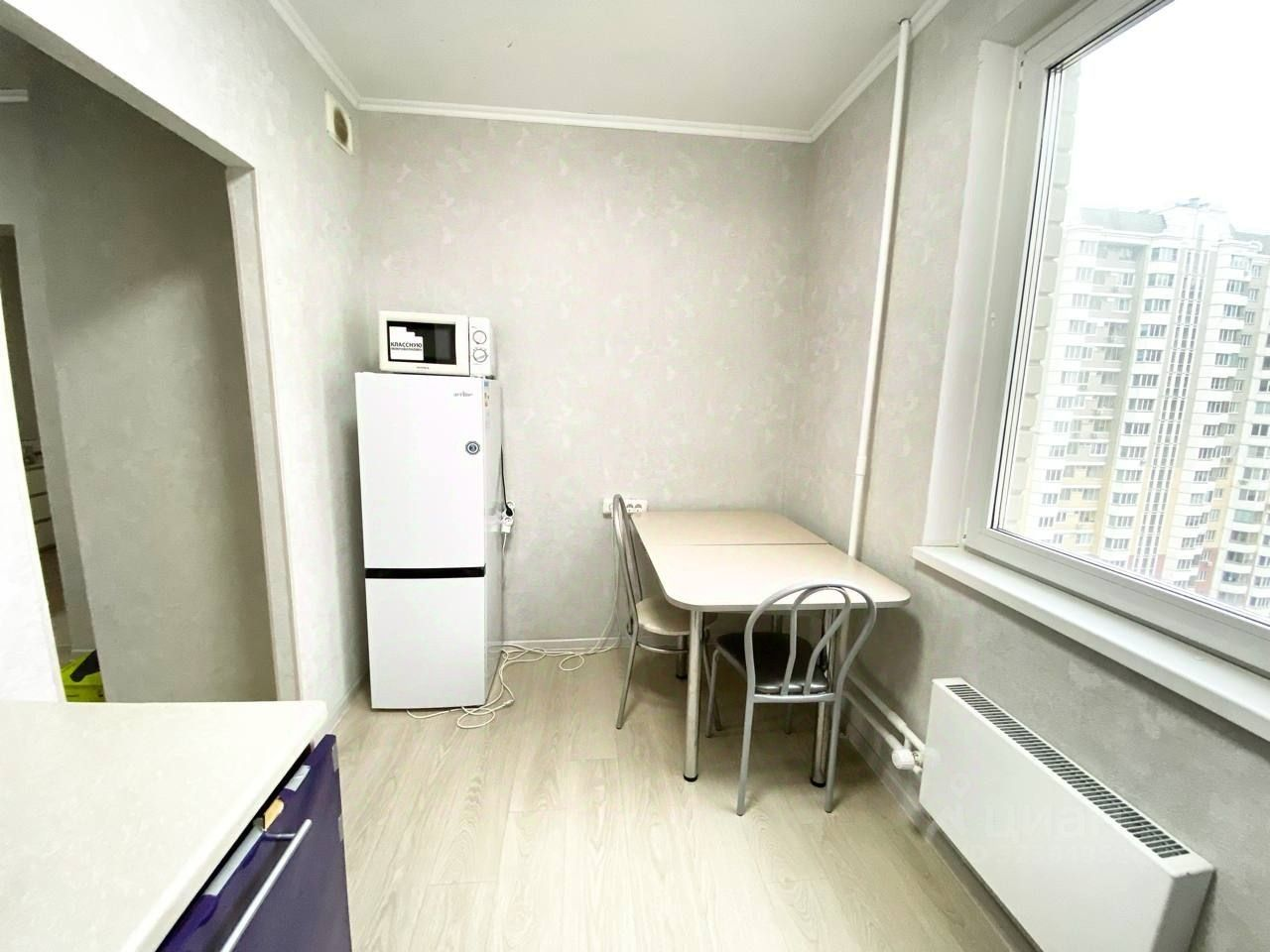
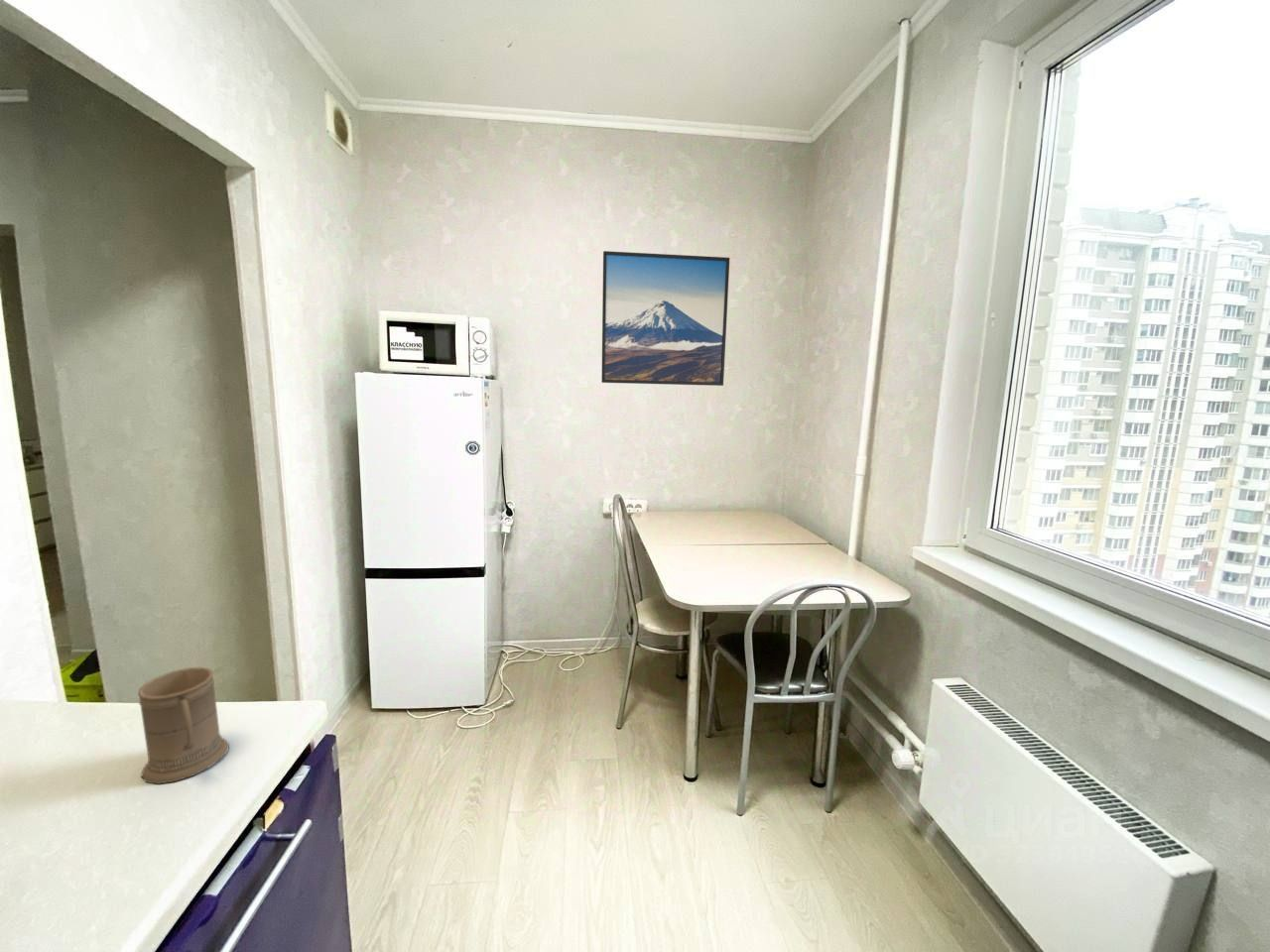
+ mug [137,666,230,785]
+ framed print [600,250,730,387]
